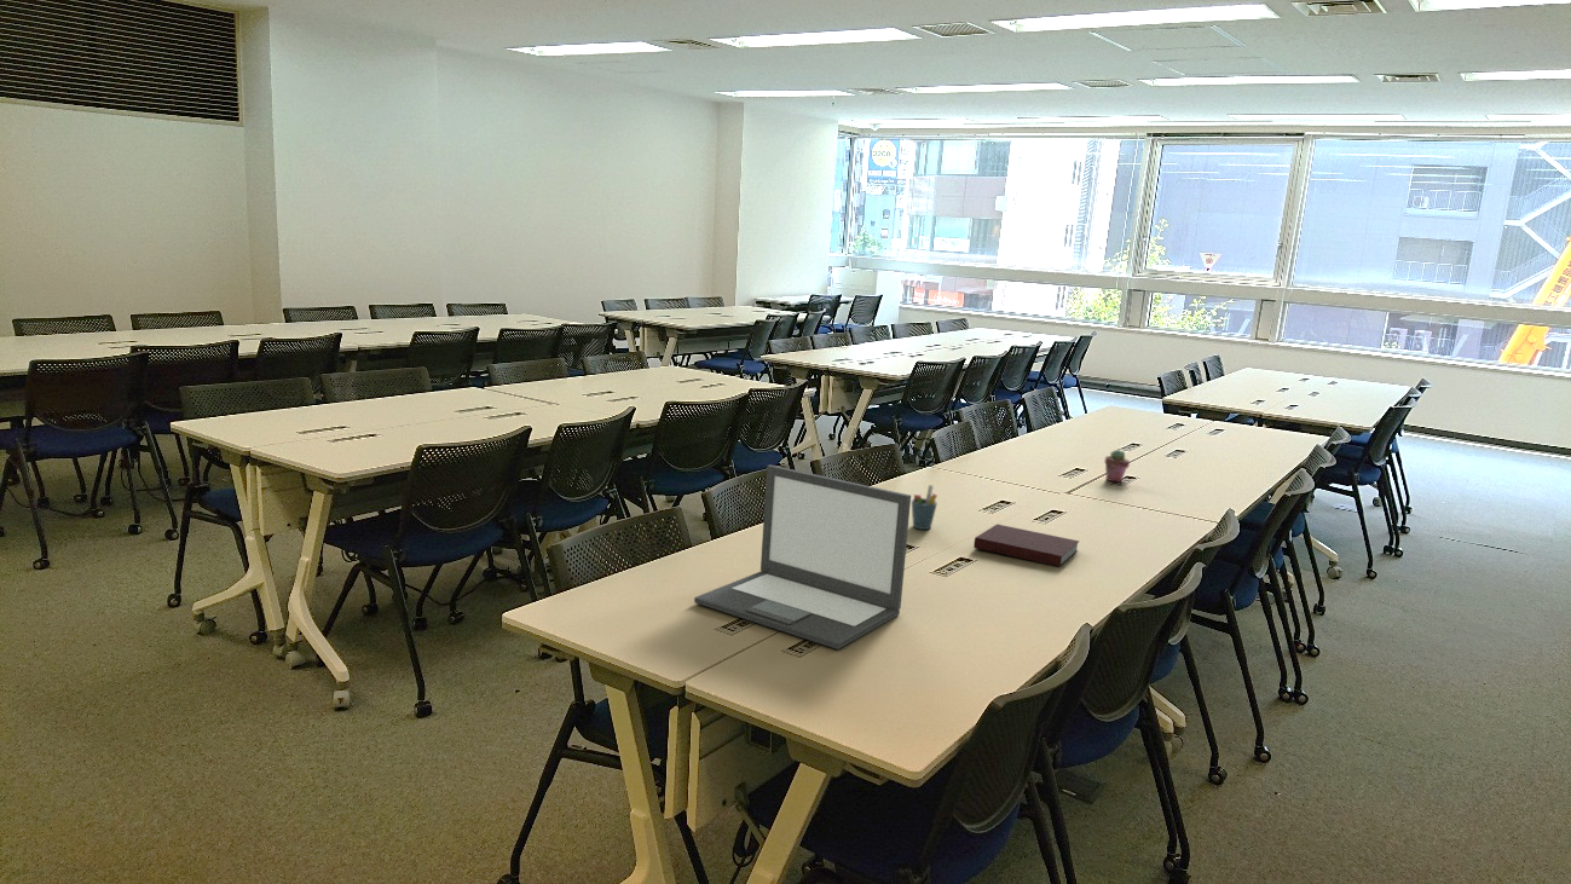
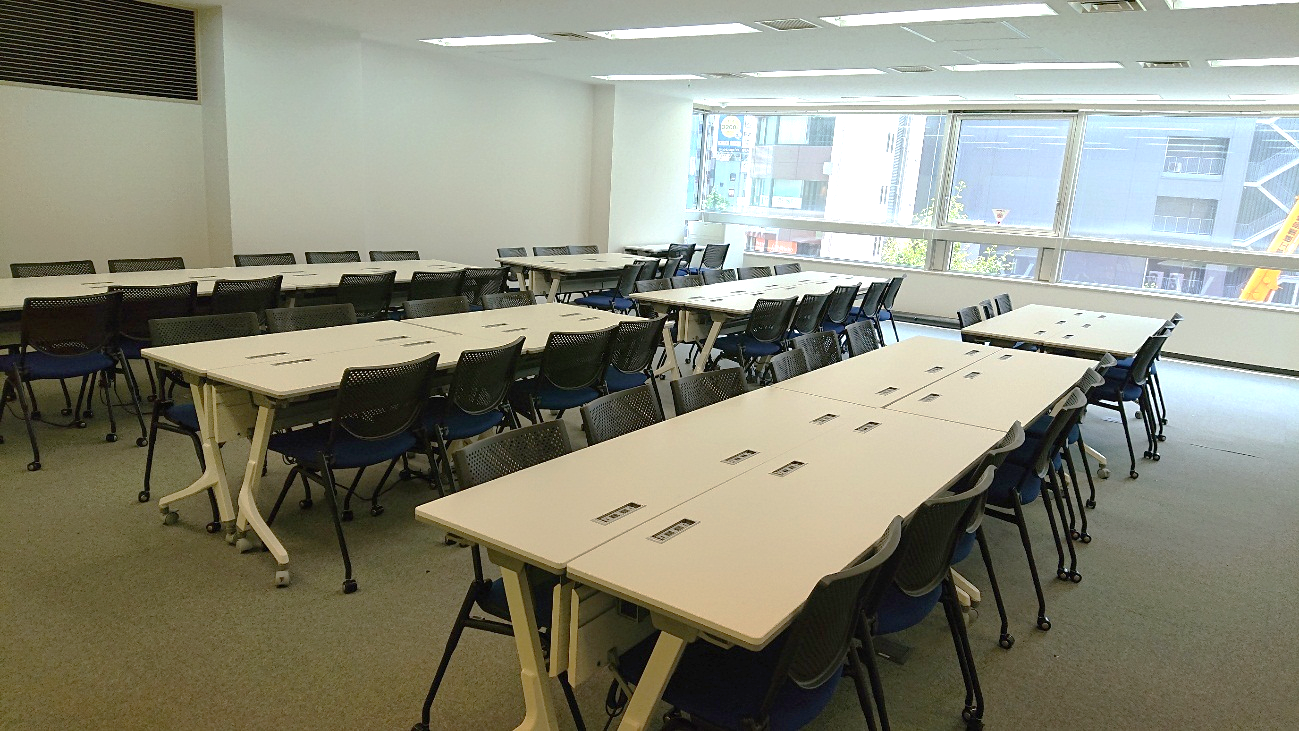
- laptop [693,464,912,651]
- potted succulent [1103,449,1131,484]
- notebook [972,524,1080,568]
- pen holder [911,484,938,531]
